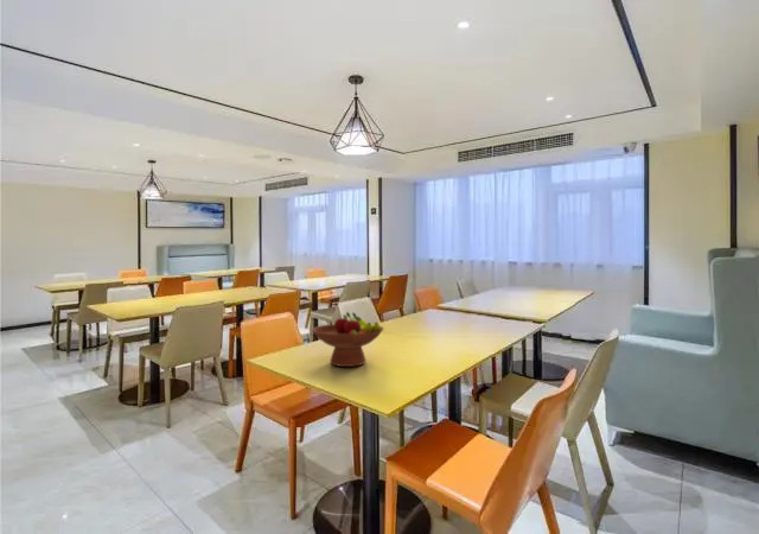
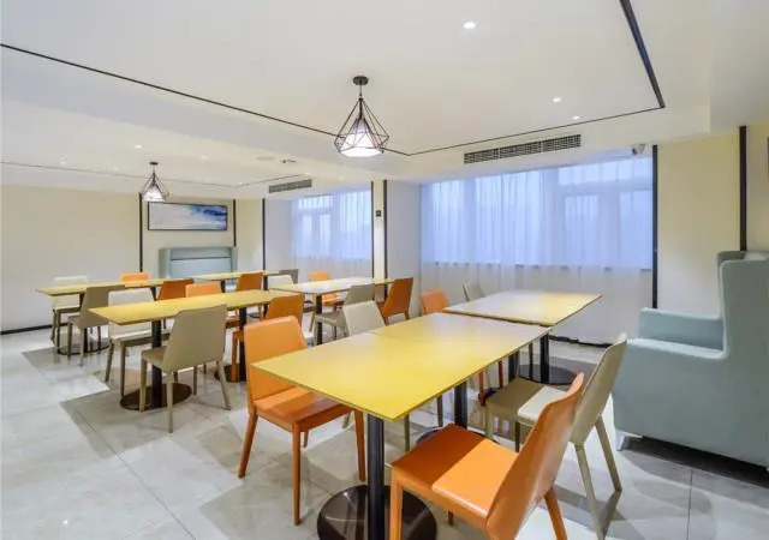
- fruit bowl [311,311,385,368]
